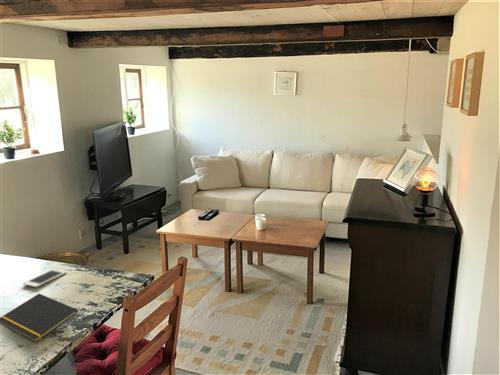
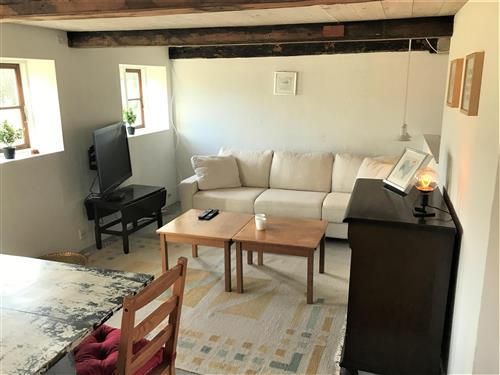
- cell phone [22,268,67,288]
- notepad [0,293,79,343]
